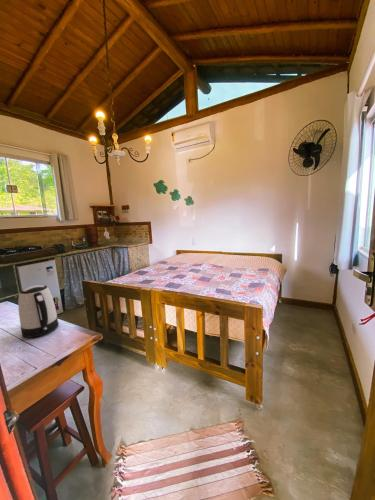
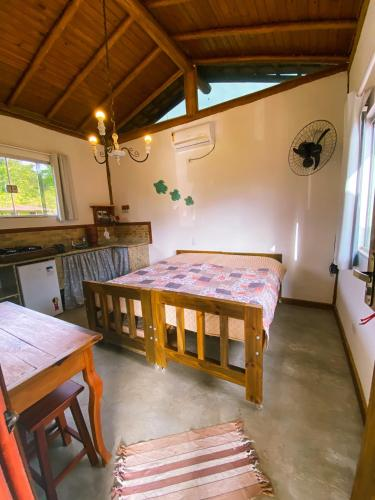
- kettle [17,284,60,339]
